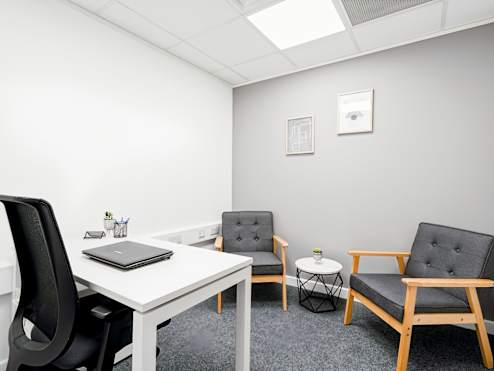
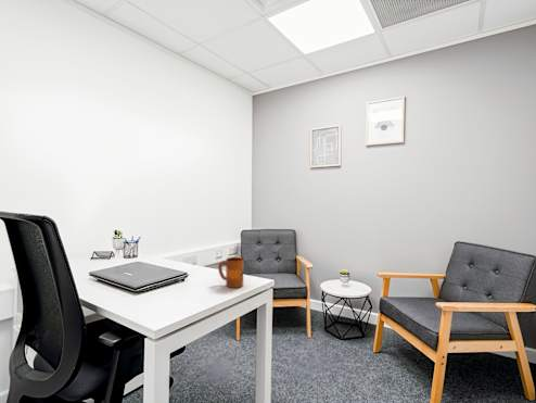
+ mug [217,256,244,289]
